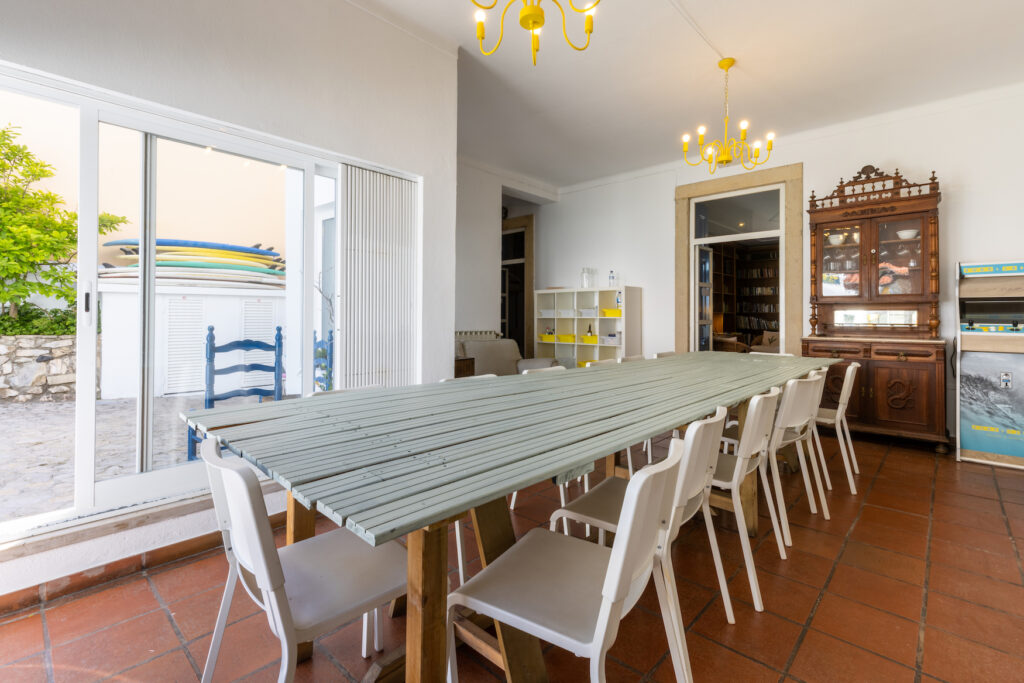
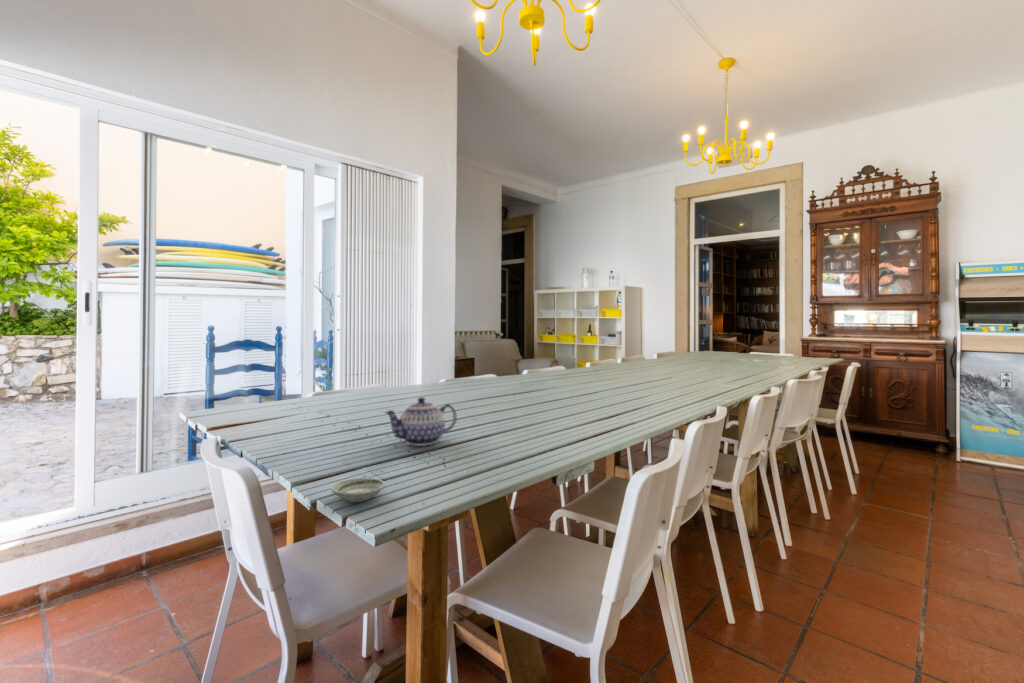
+ saucer [330,477,386,503]
+ teapot [383,396,457,447]
